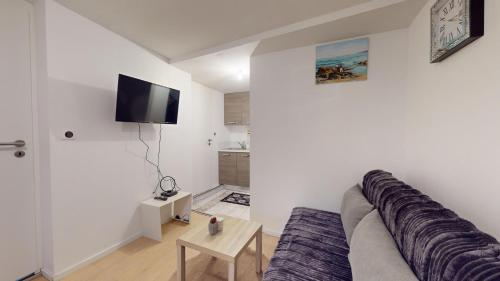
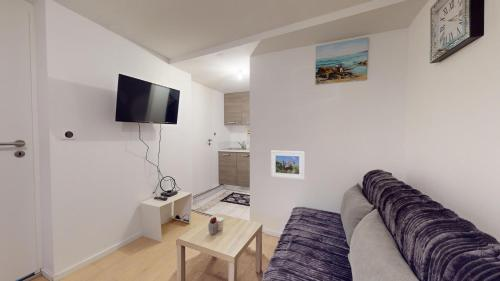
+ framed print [270,150,305,181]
